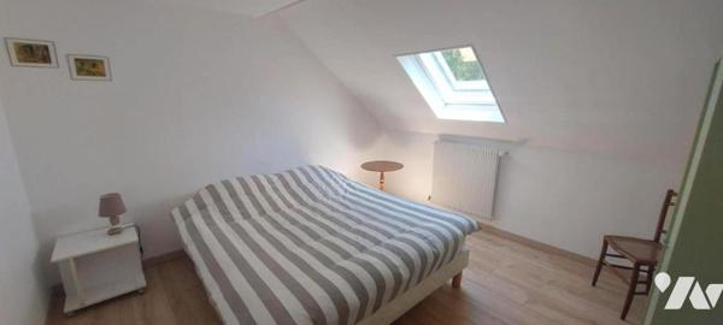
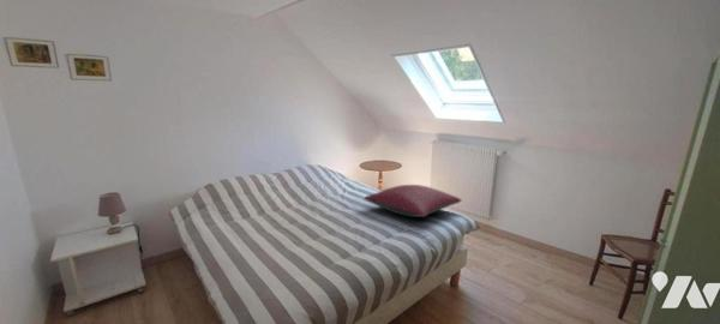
+ pillow [362,184,463,218]
